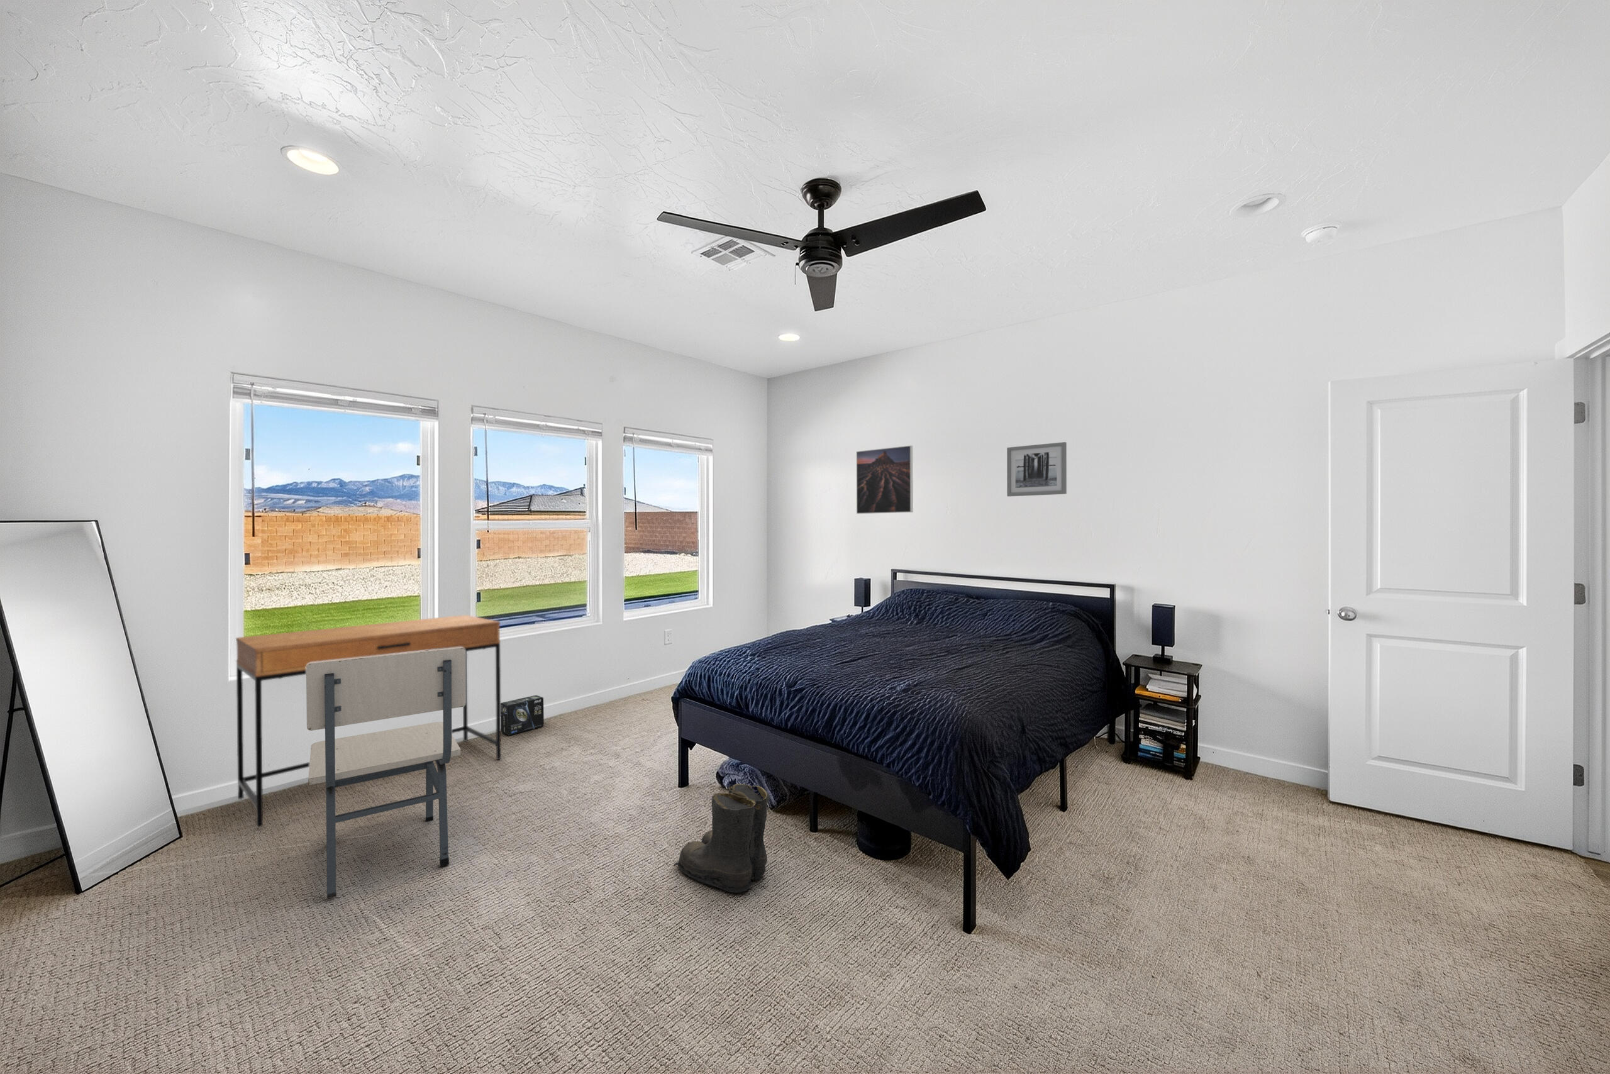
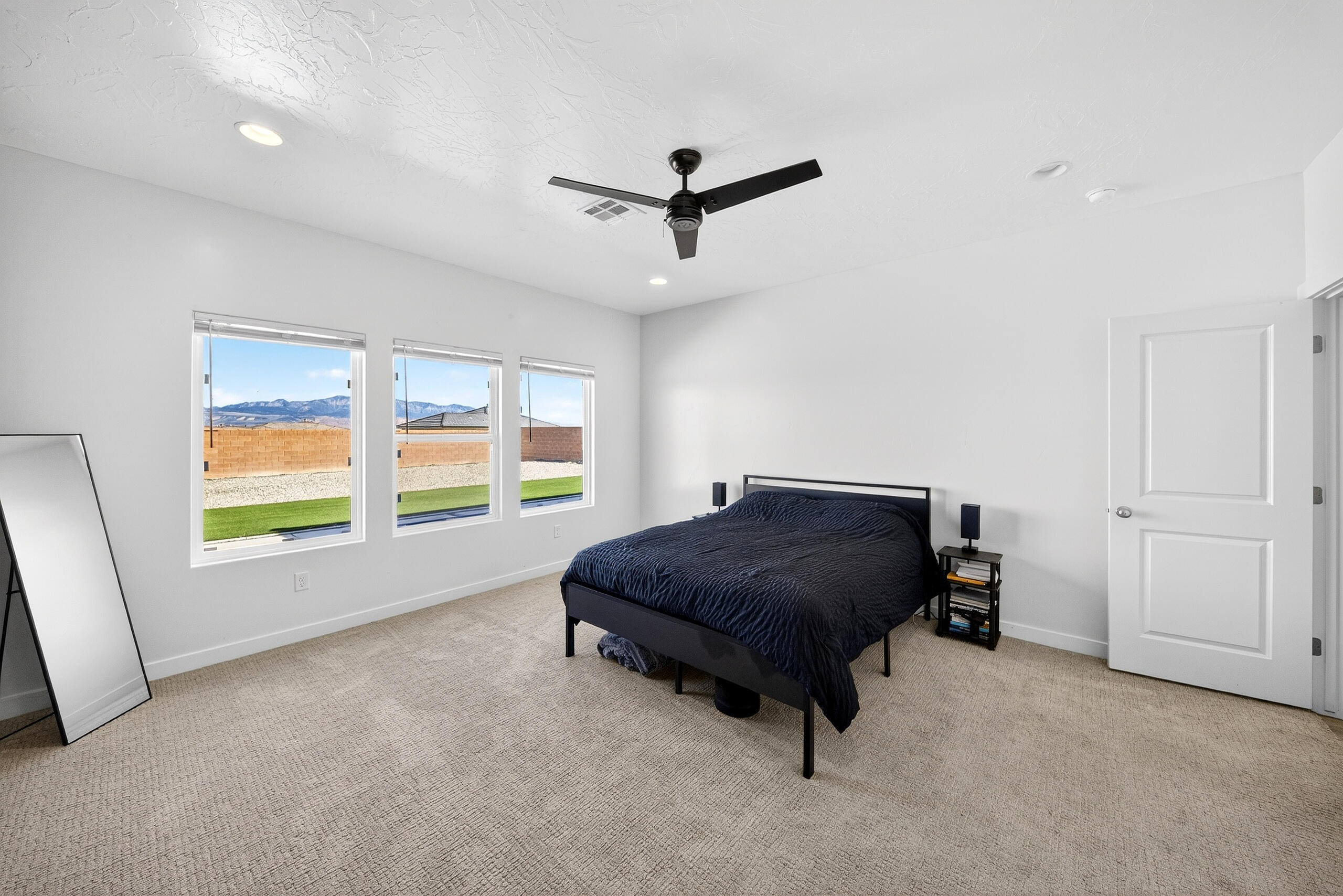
- wall art [1006,441,1067,497]
- chair [306,647,465,899]
- desk [235,615,502,828]
- boots [674,783,770,893]
- box [501,694,544,736]
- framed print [856,445,913,514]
